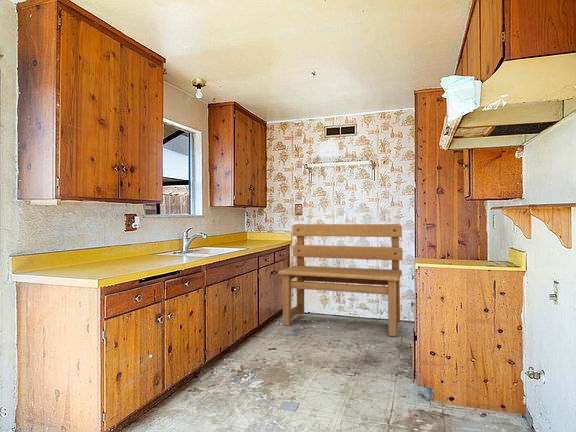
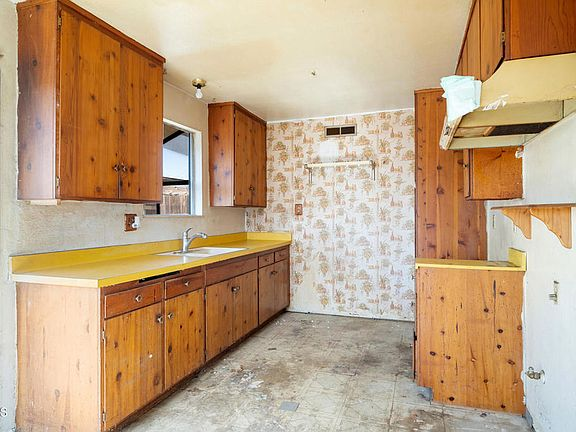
- bench [278,223,403,338]
